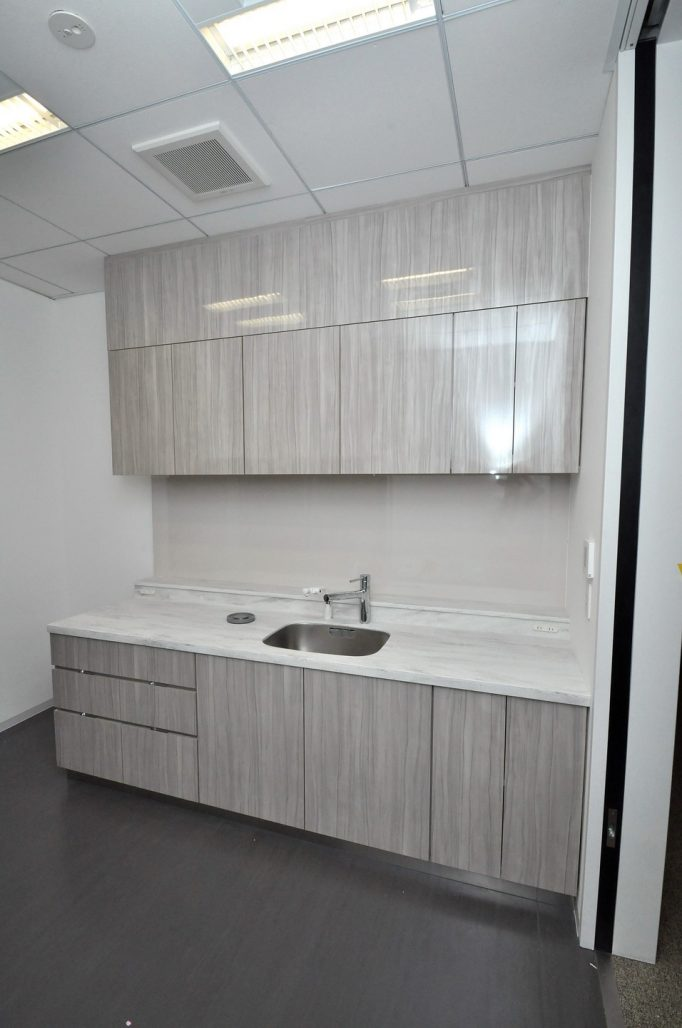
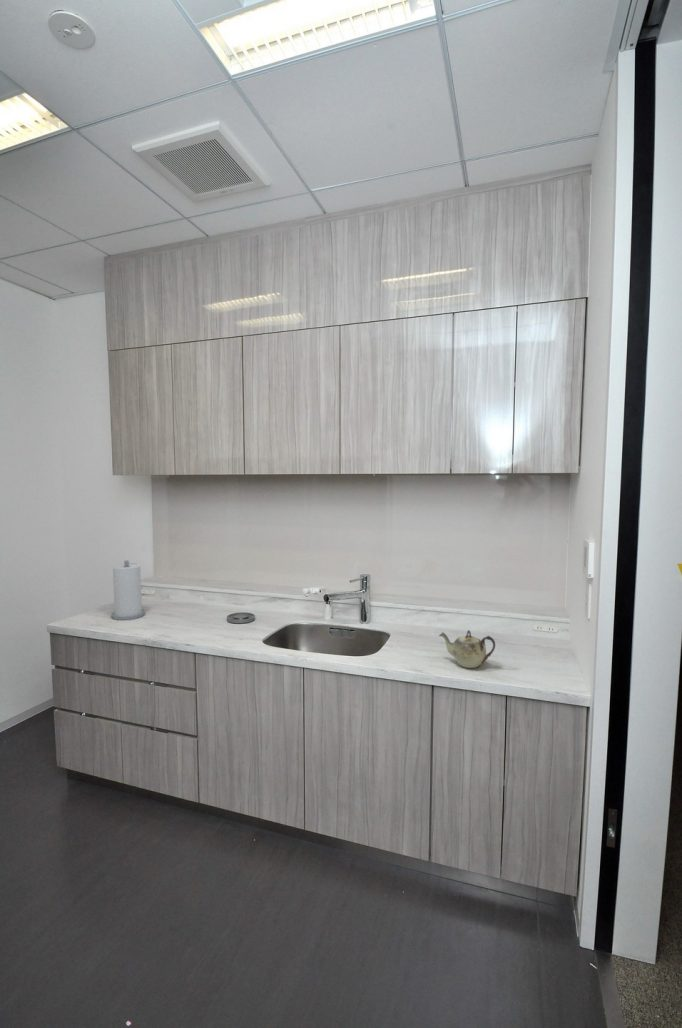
+ paper towel [110,559,146,621]
+ teapot [438,629,496,669]
